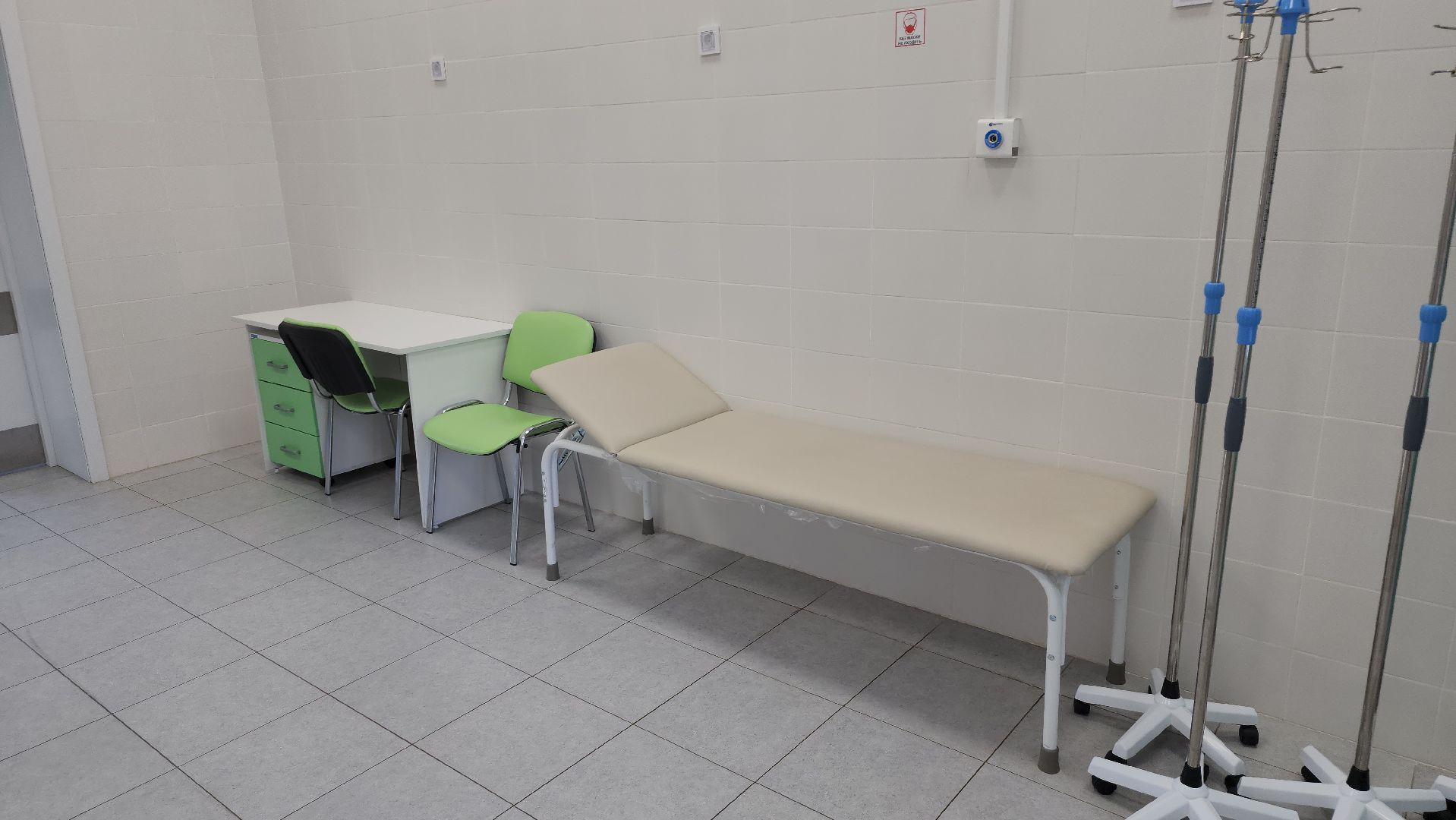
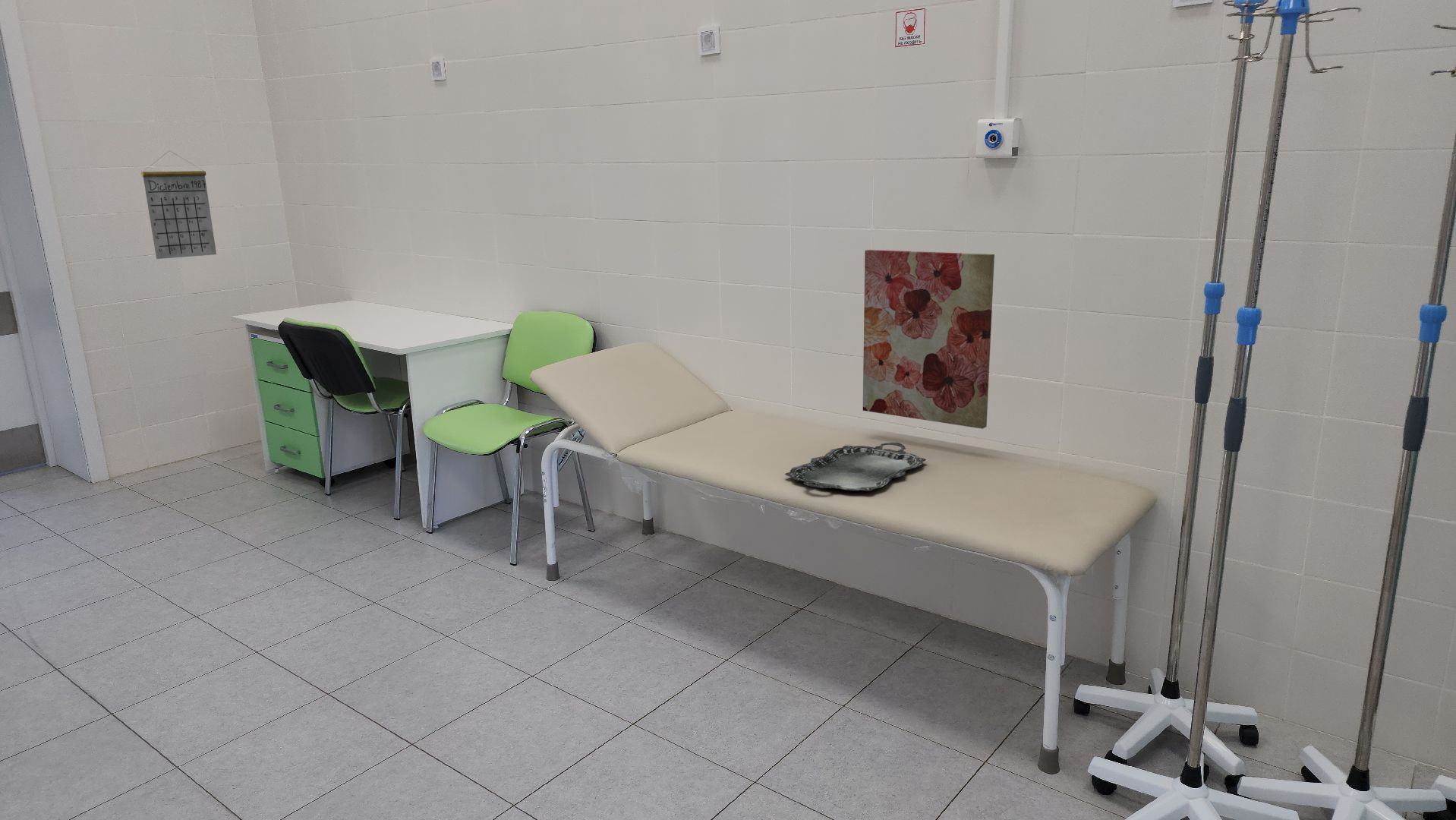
+ wall art [862,249,995,430]
+ calendar [140,150,217,260]
+ serving tray [784,442,927,492]
